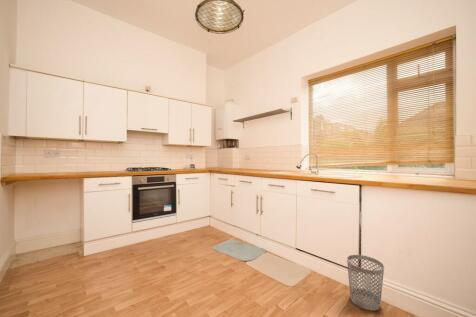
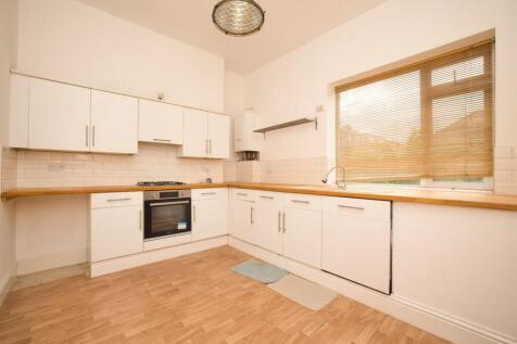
- wastebasket [346,254,385,312]
